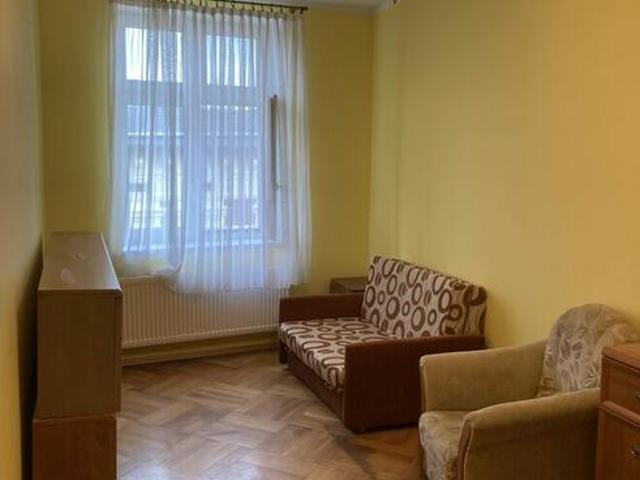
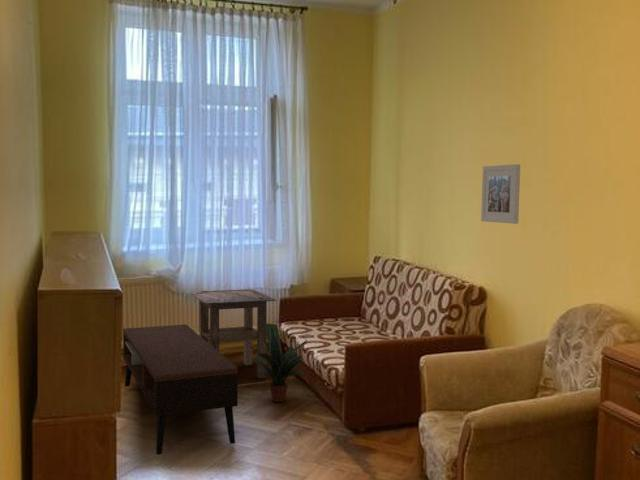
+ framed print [480,163,521,225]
+ side table [190,288,277,379]
+ coffee table [122,323,239,455]
+ potted plant [249,323,308,403]
